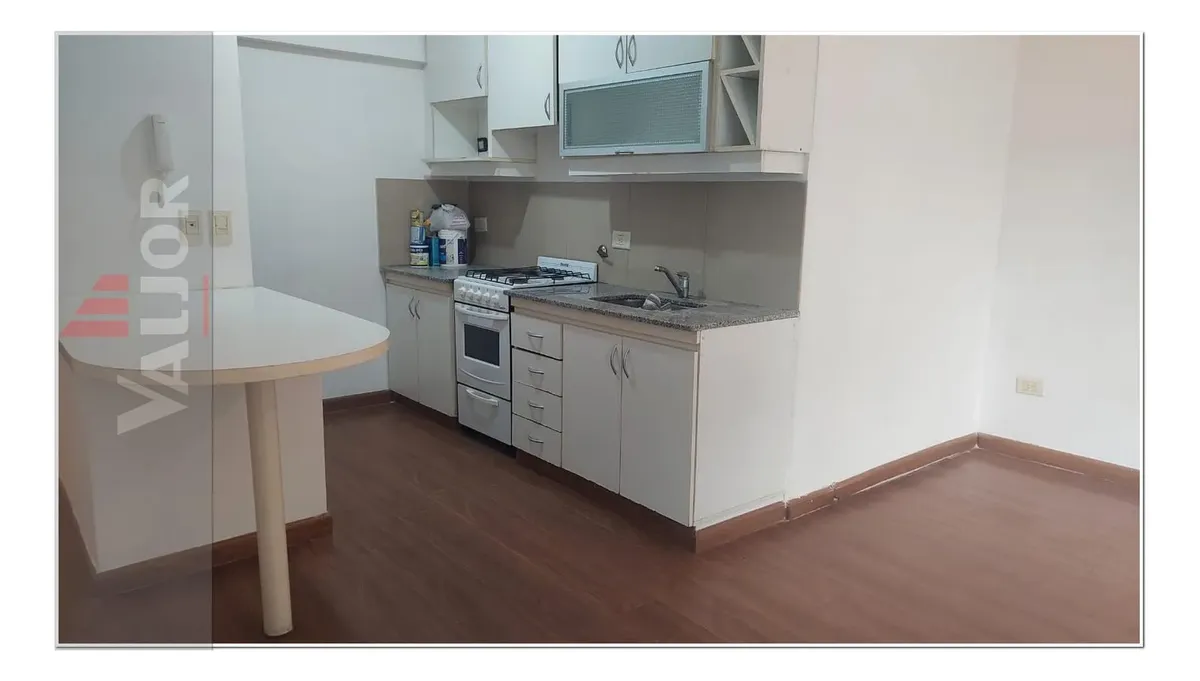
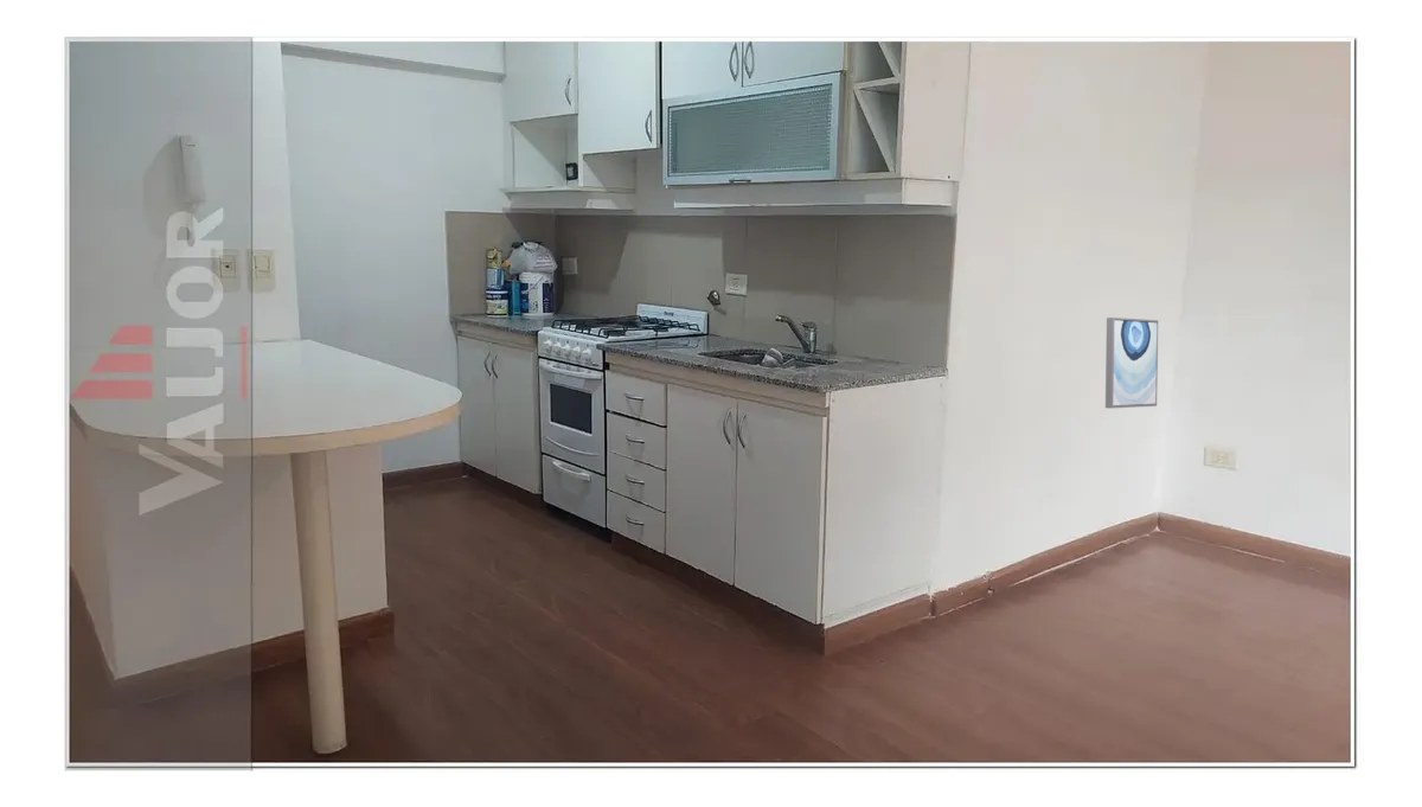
+ wall art [1104,316,1159,409]
